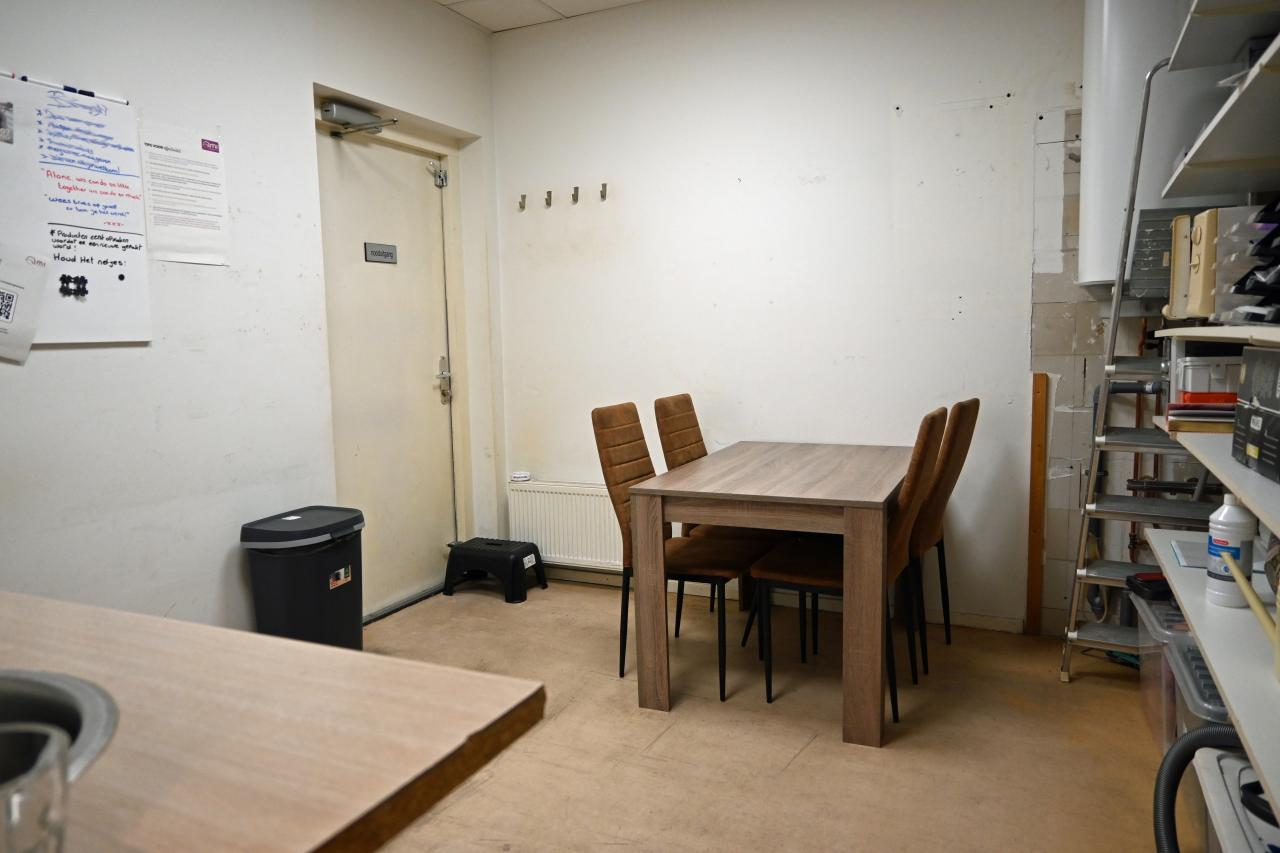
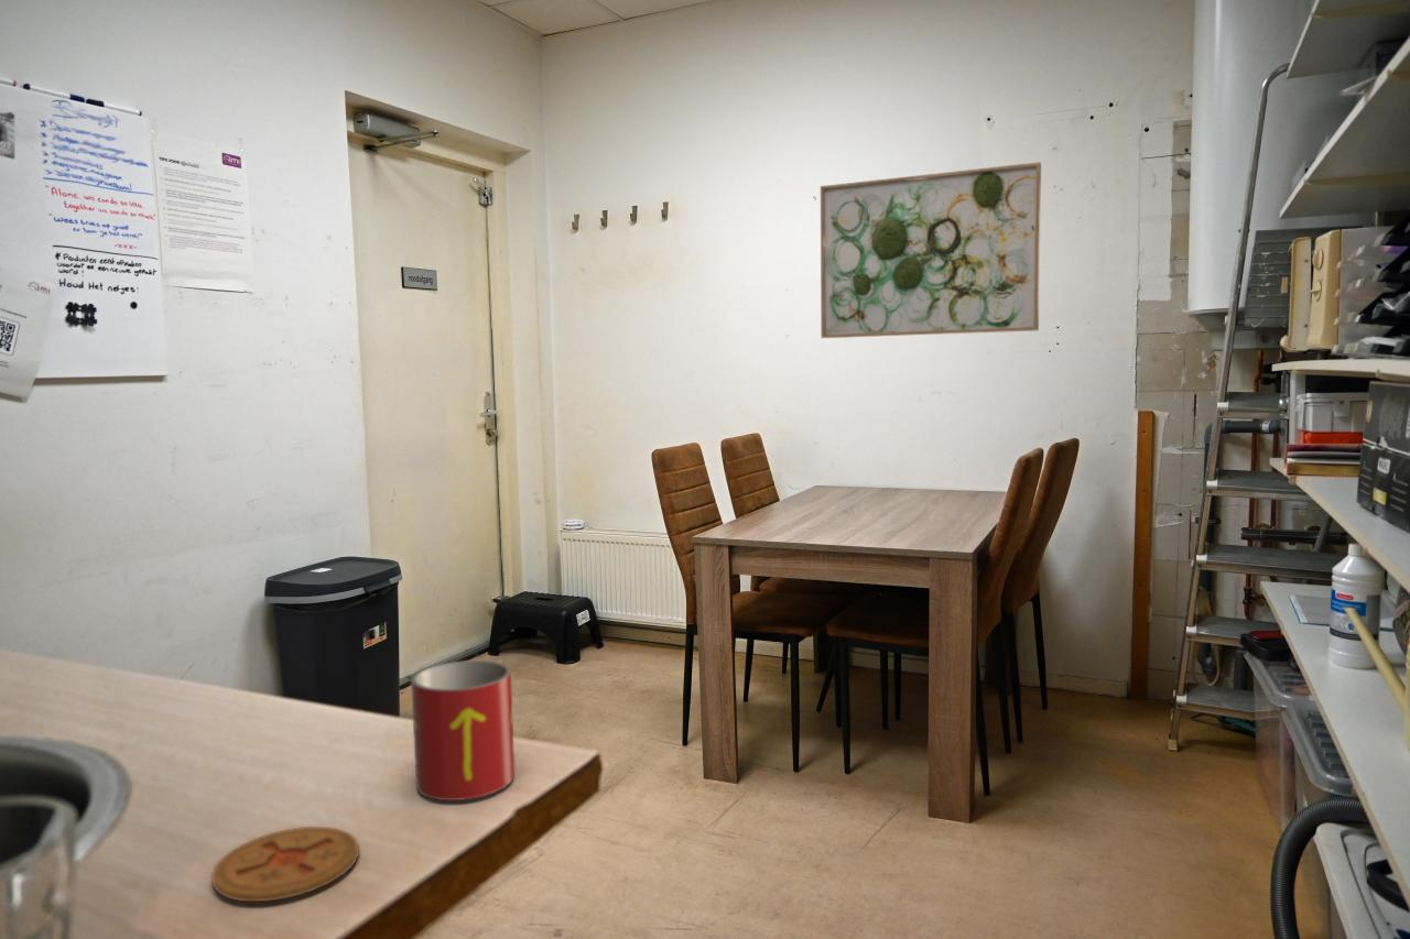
+ wall art [820,161,1042,339]
+ mug [410,659,516,801]
+ coaster [210,826,360,903]
